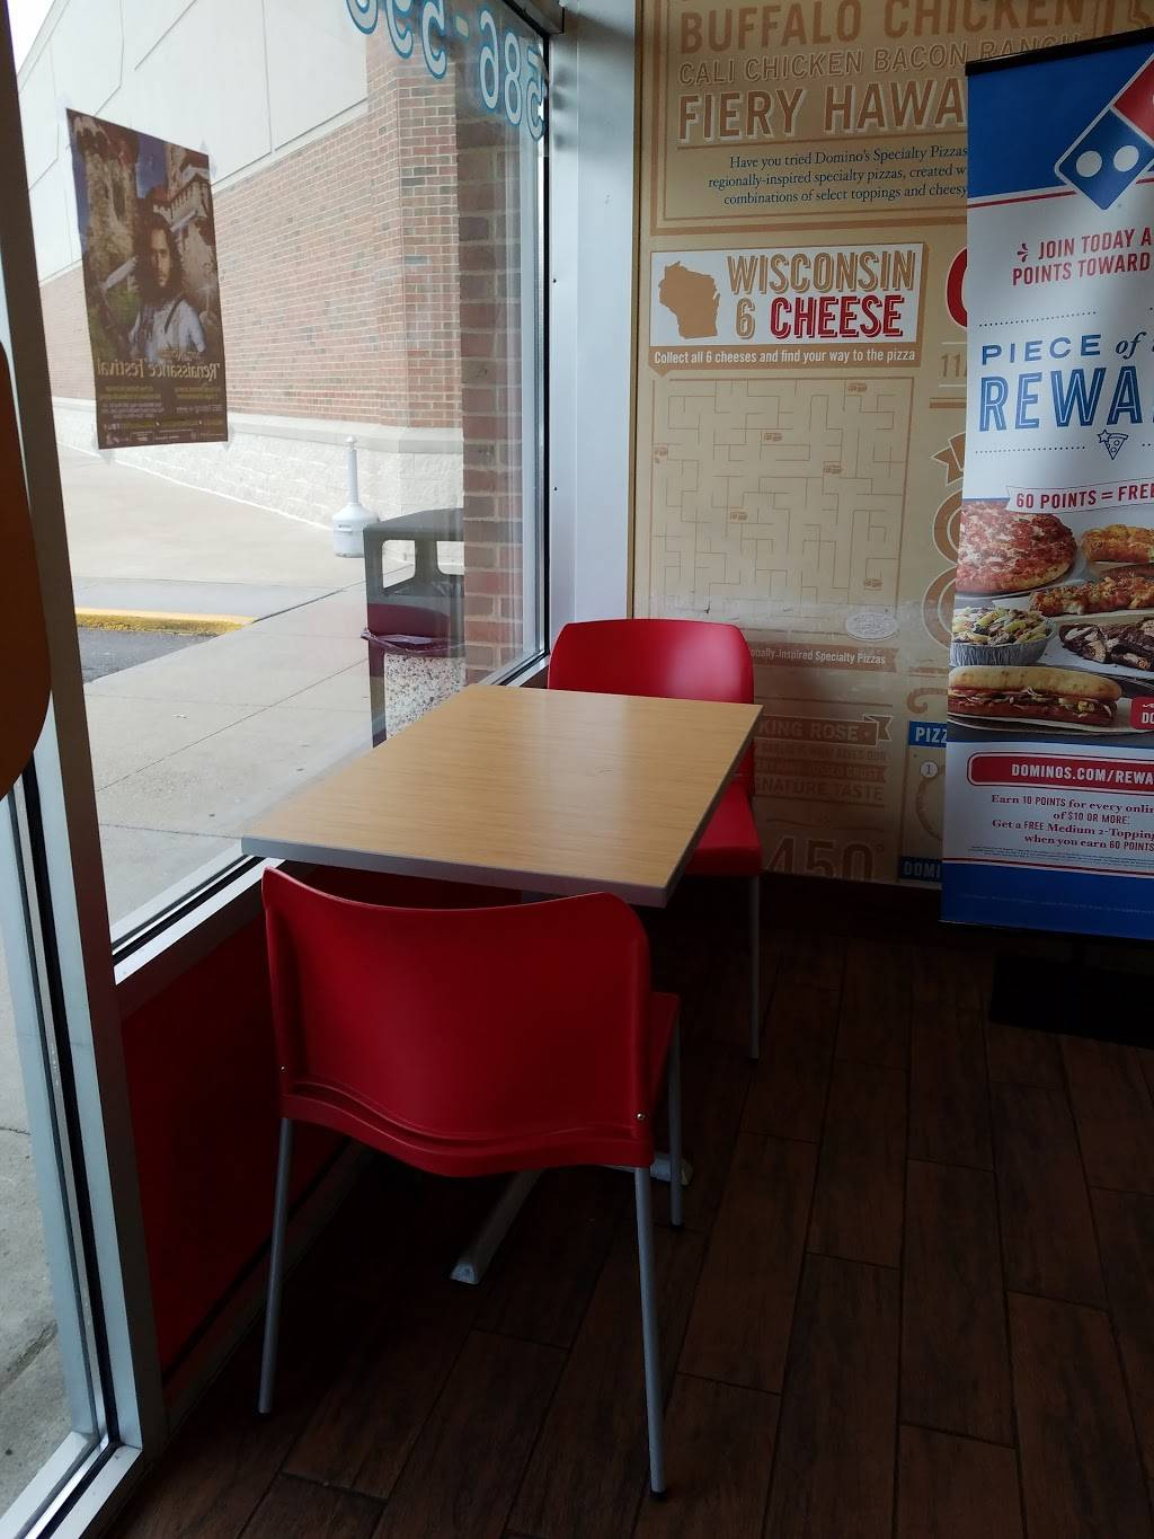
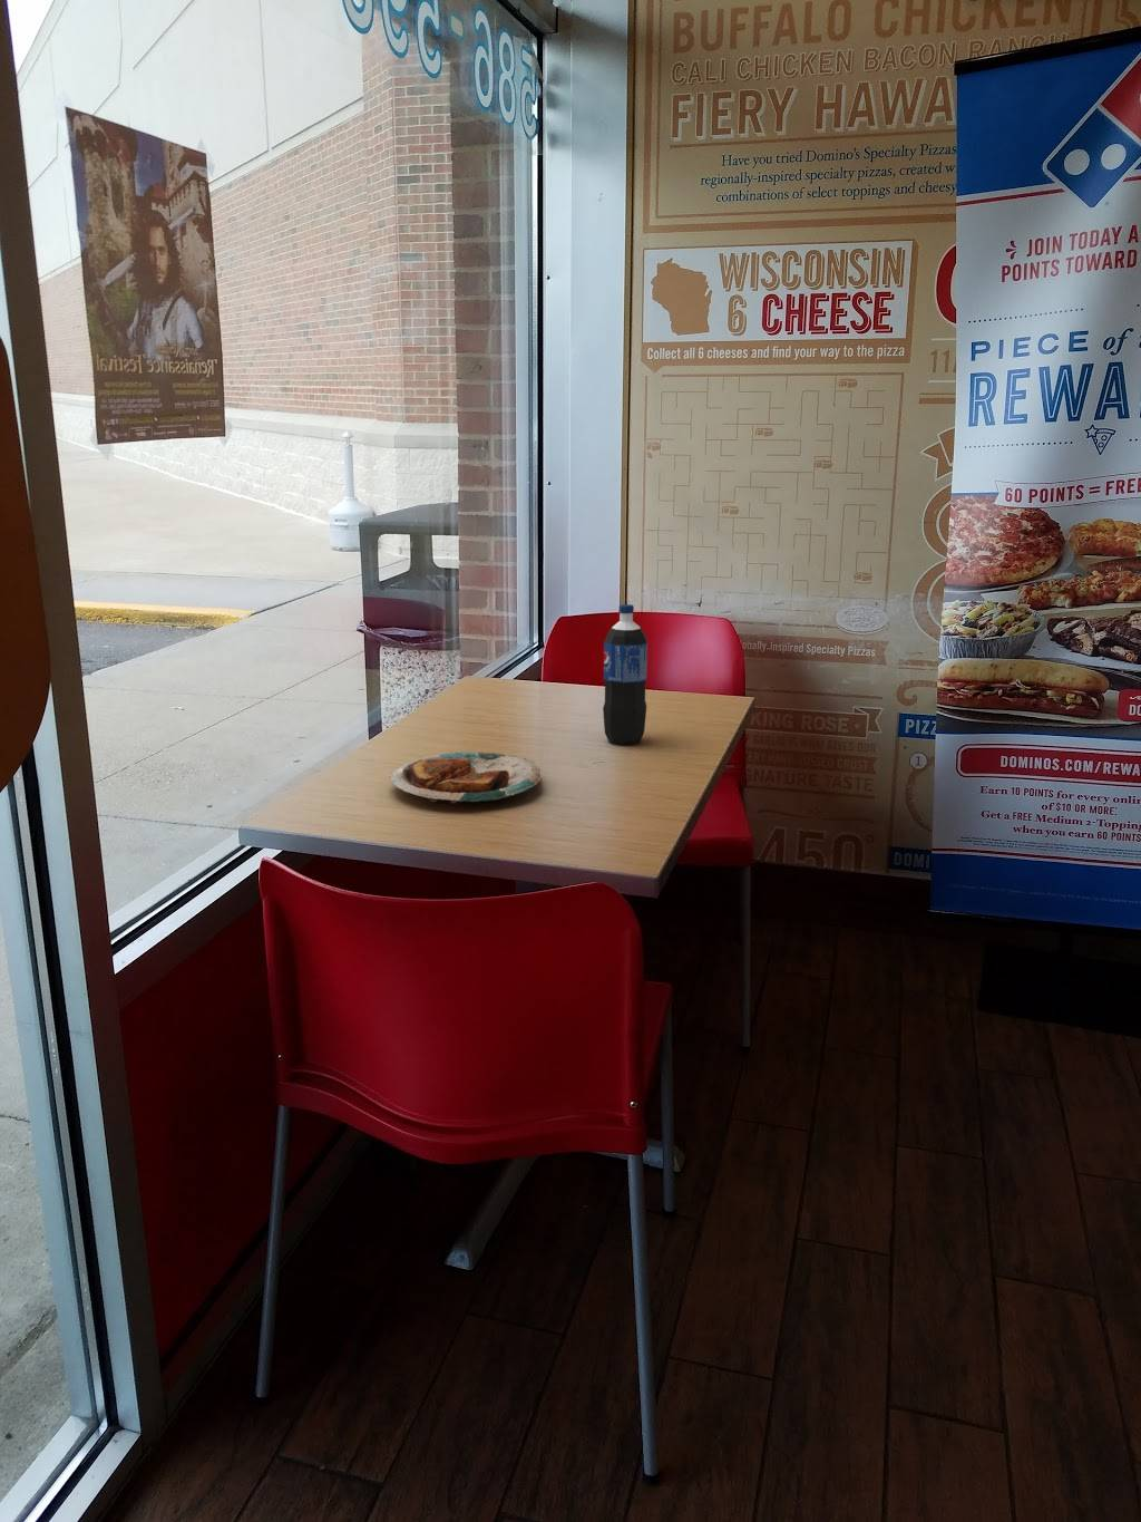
+ plate [388,752,543,804]
+ pop [602,603,648,746]
